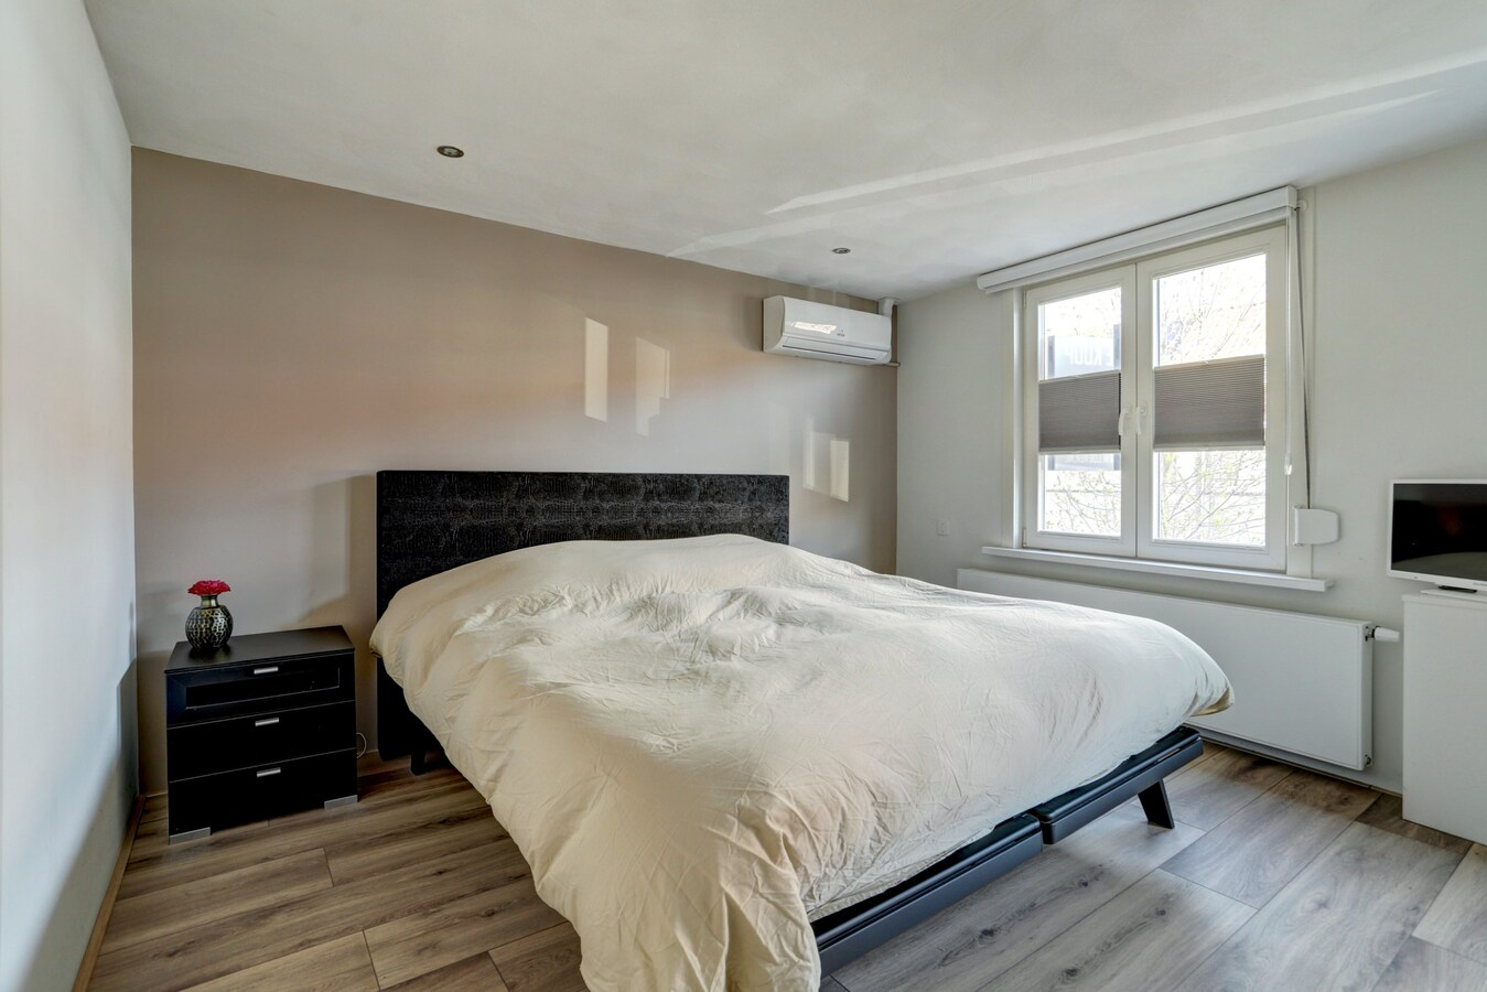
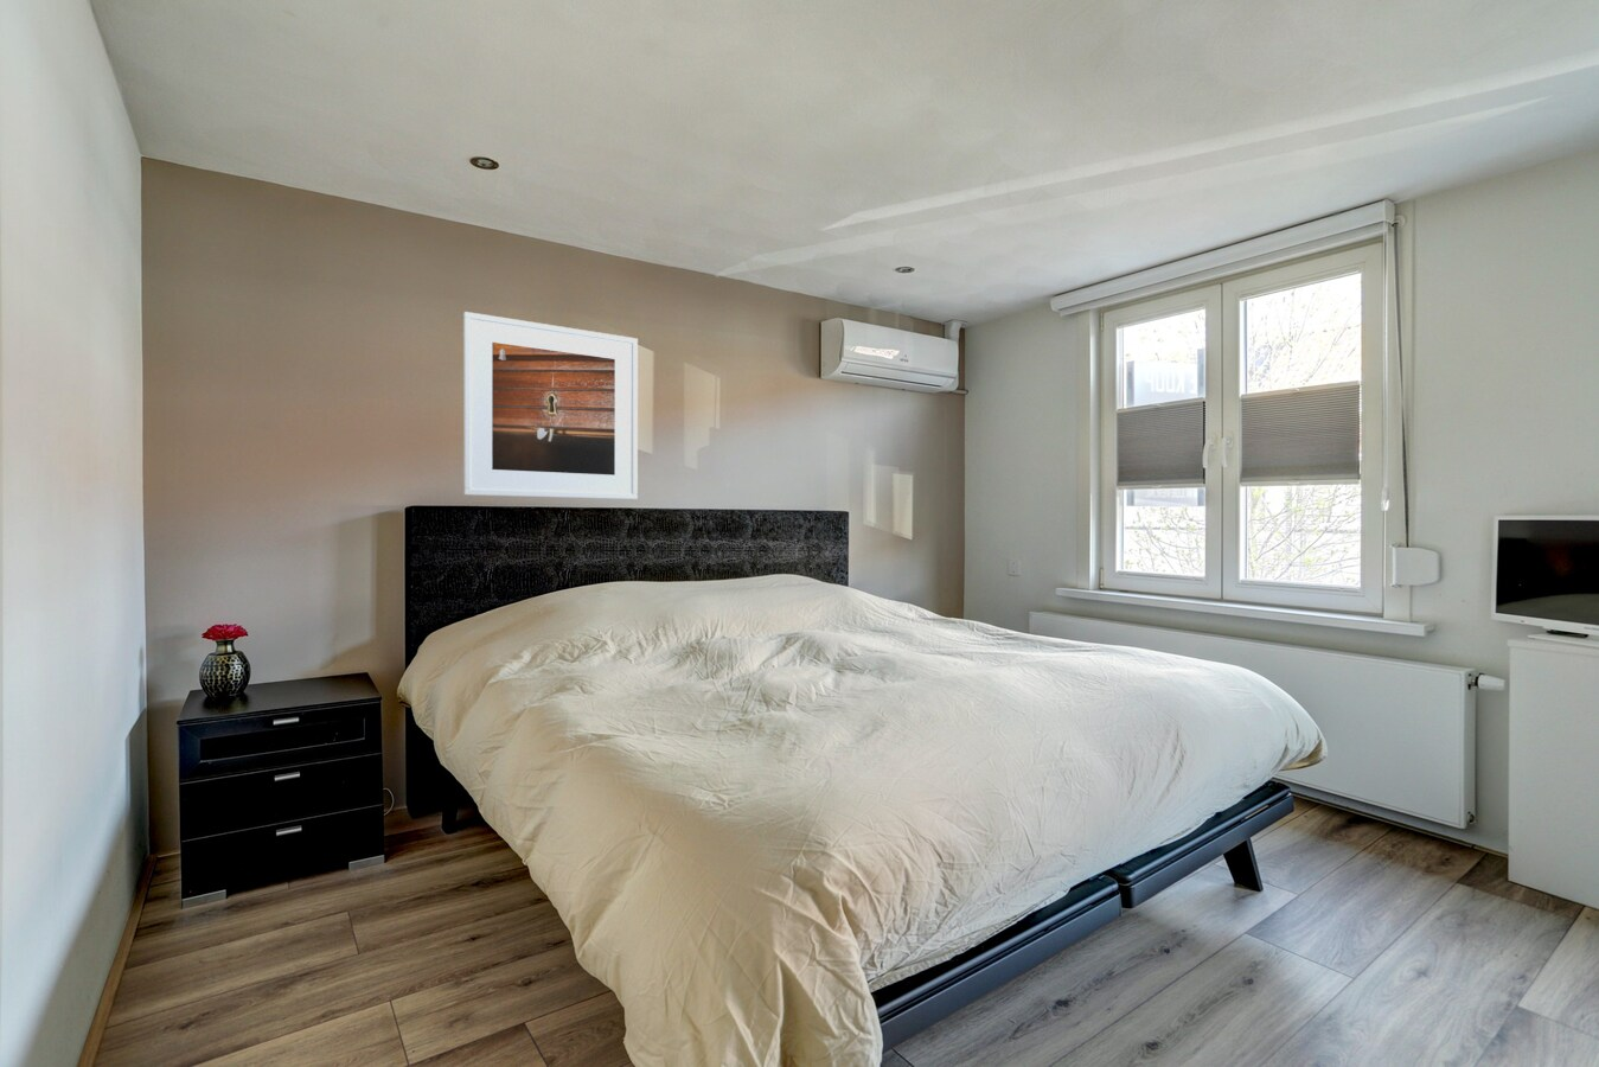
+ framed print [462,311,639,500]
